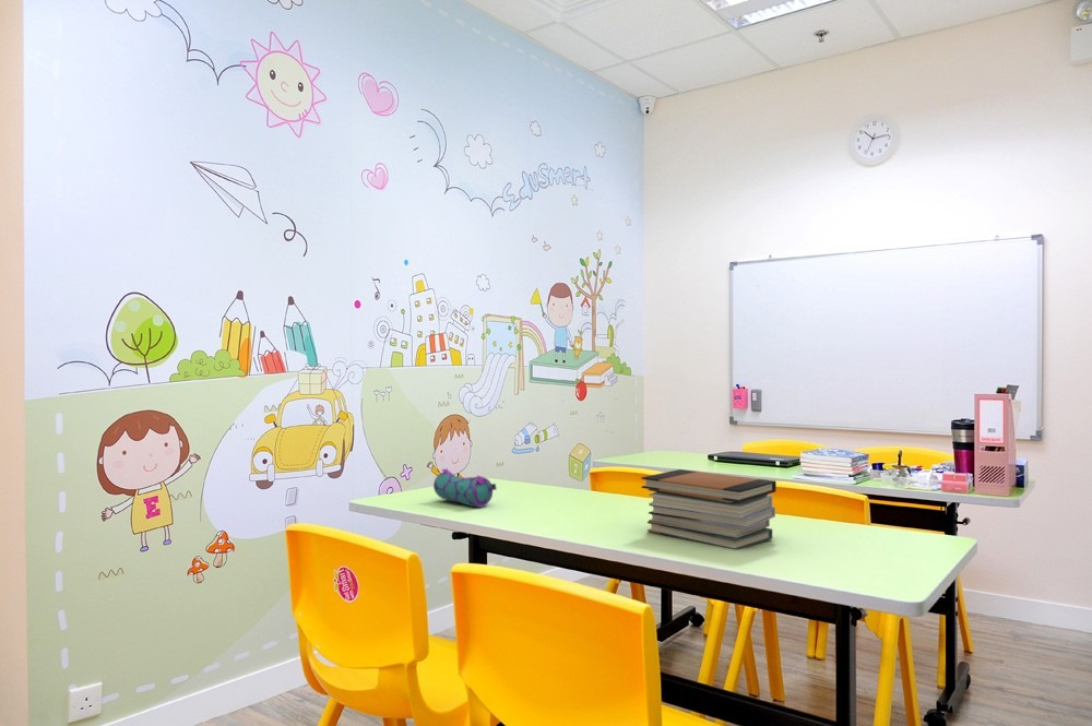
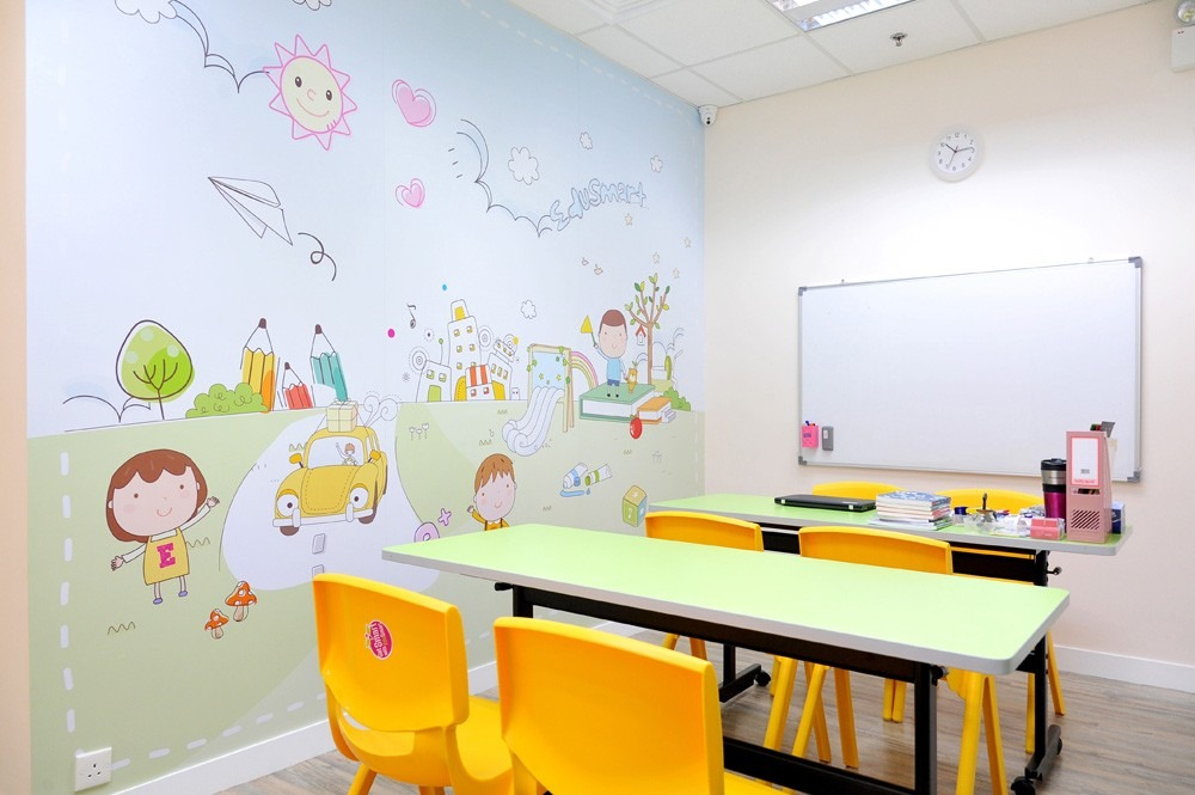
- book stack [640,468,778,551]
- pencil case [432,467,498,509]
